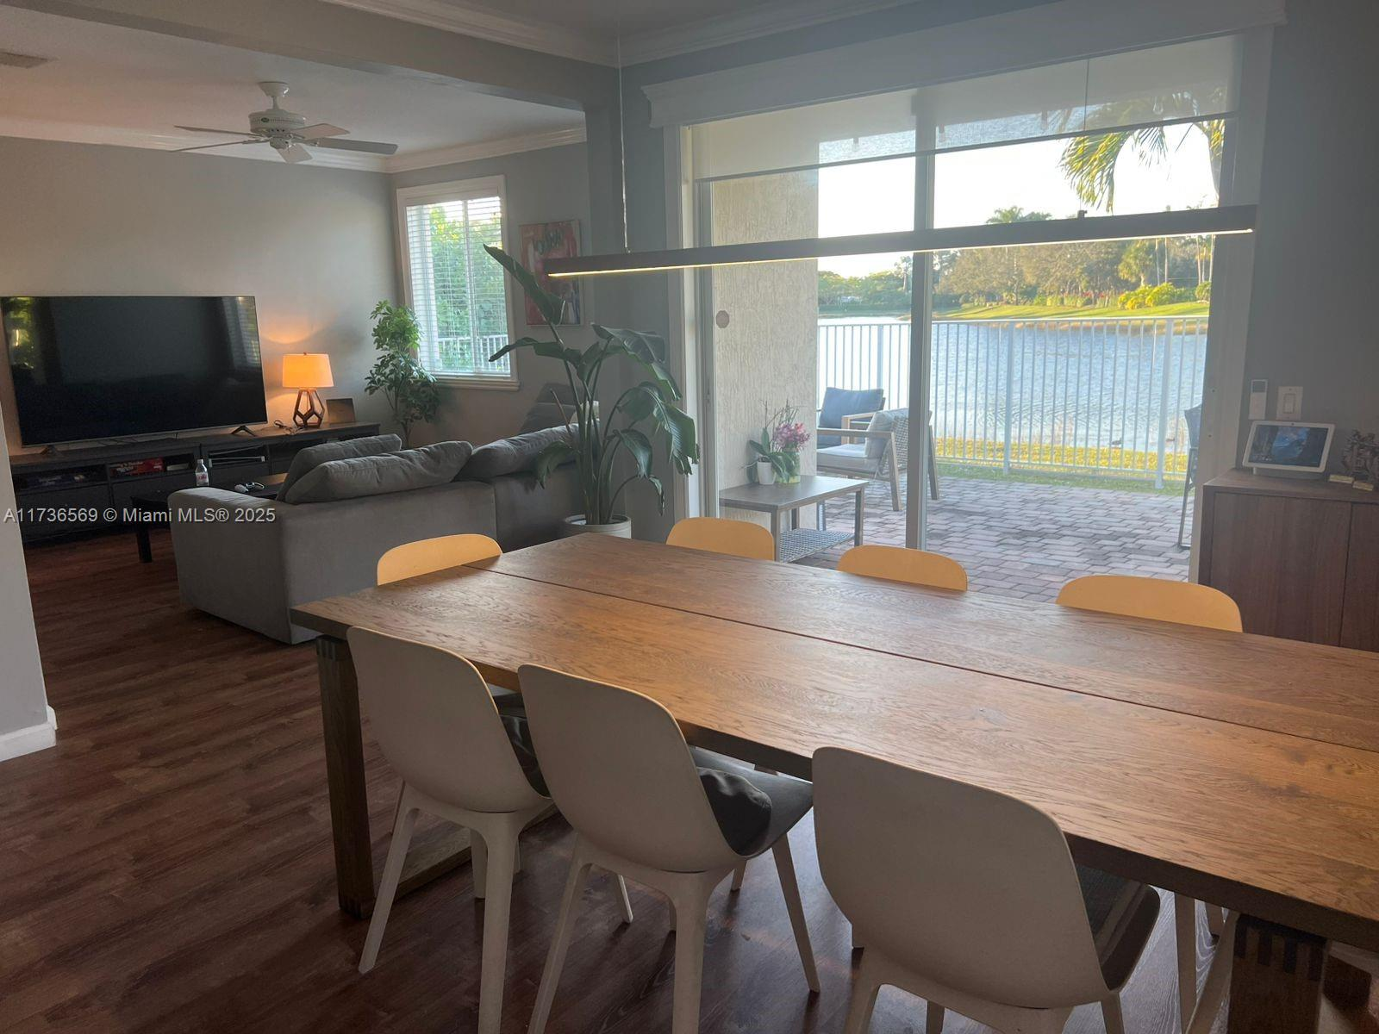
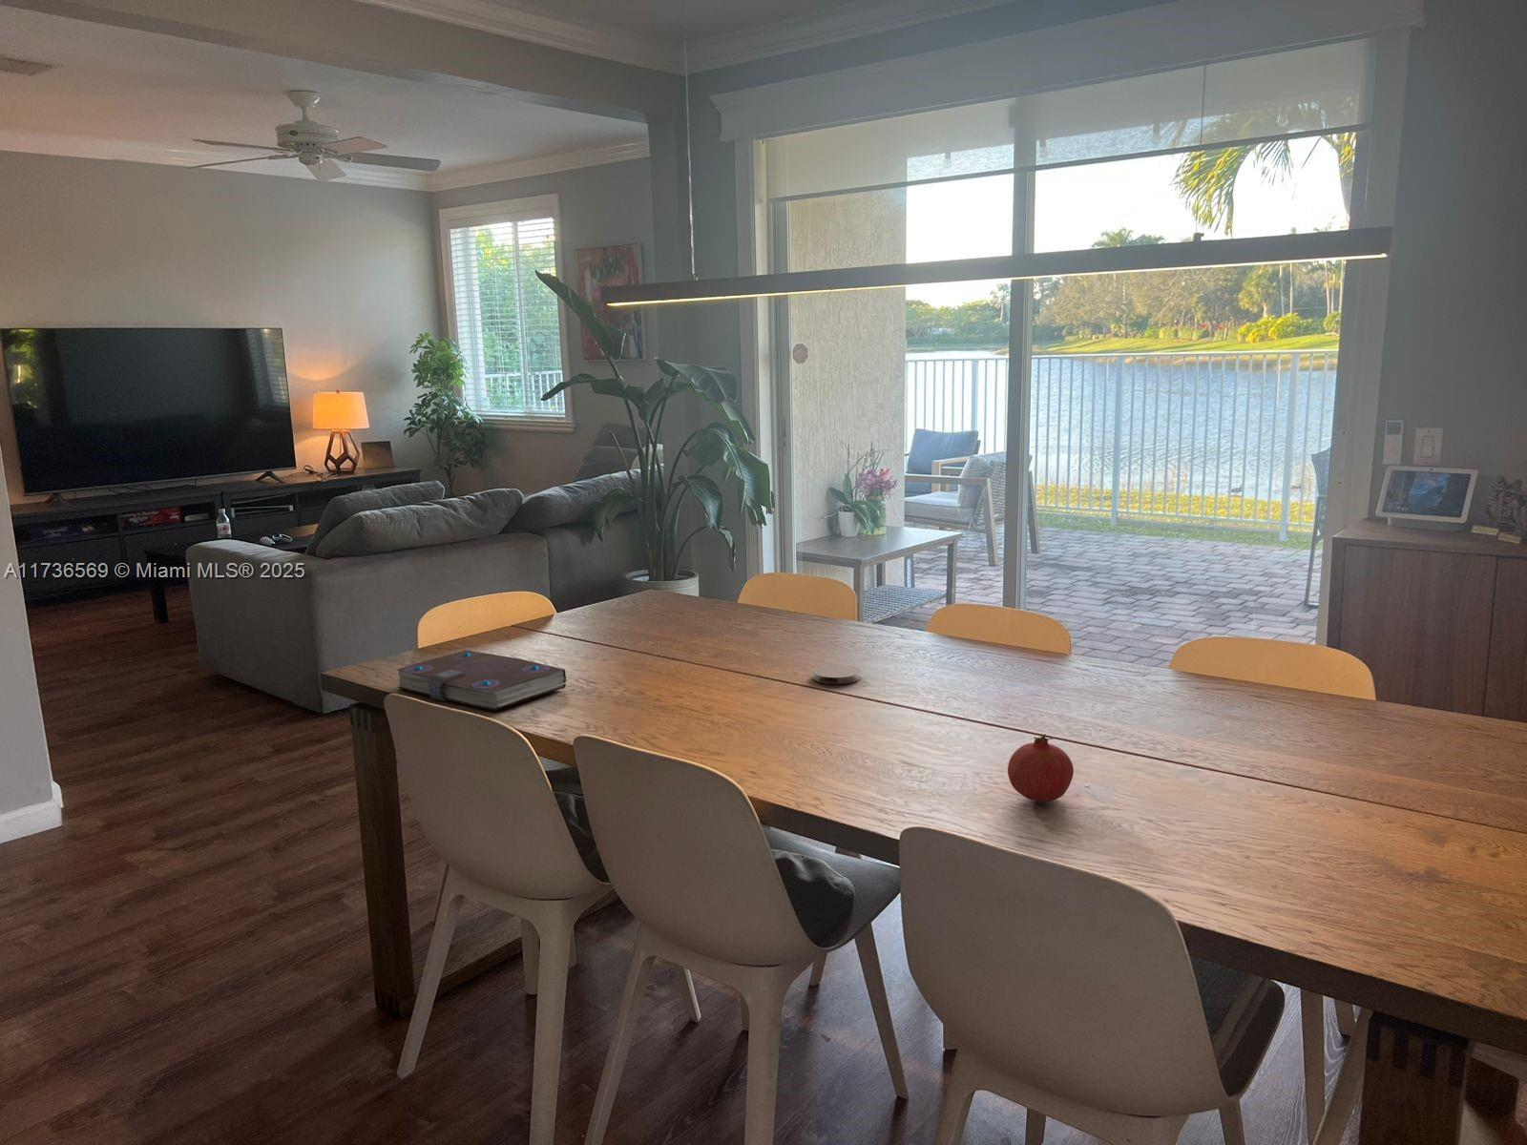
+ coaster [812,664,861,686]
+ book [392,649,566,712]
+ fruit [1006,732,1075,802]
